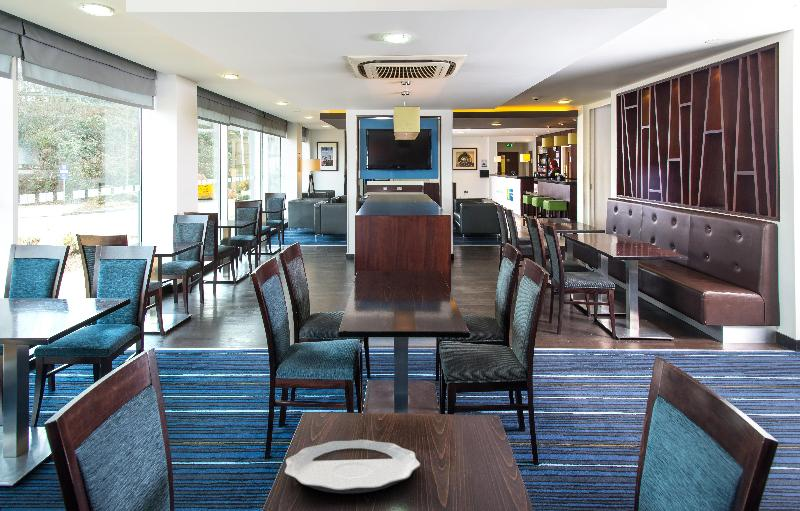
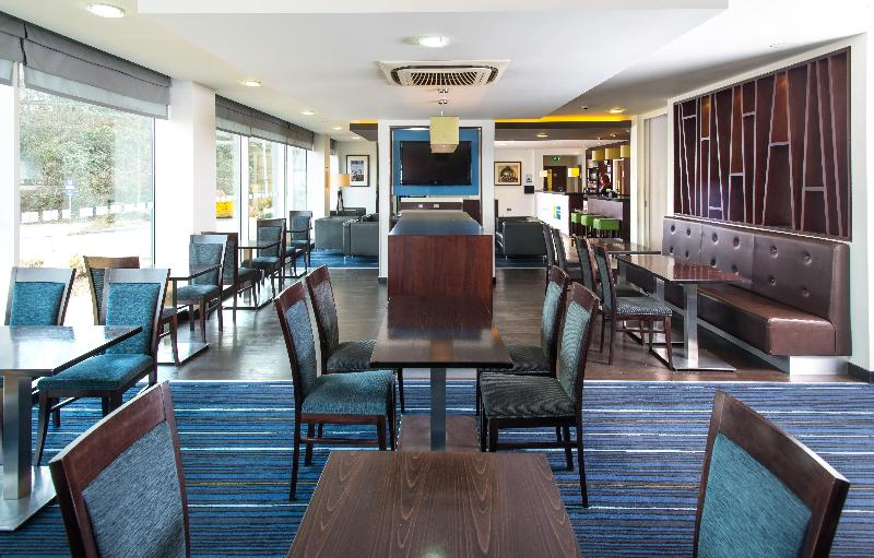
- plate [284,439,421,494]
